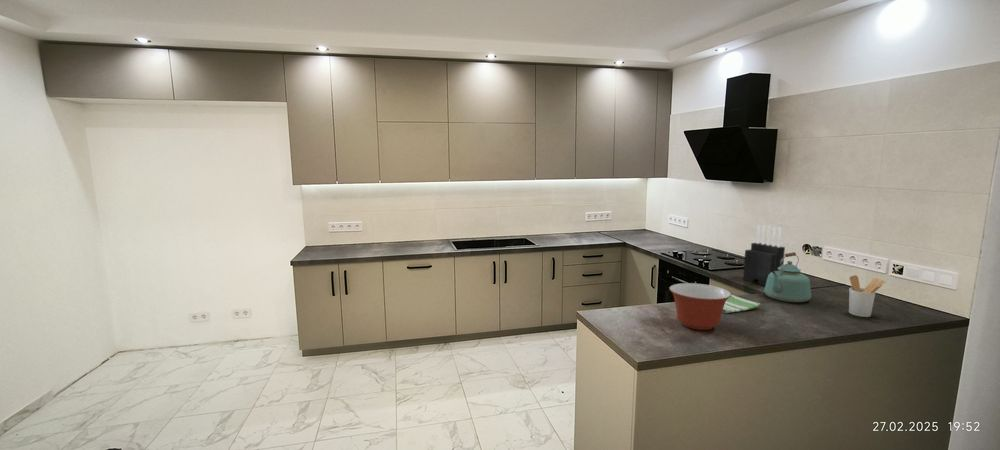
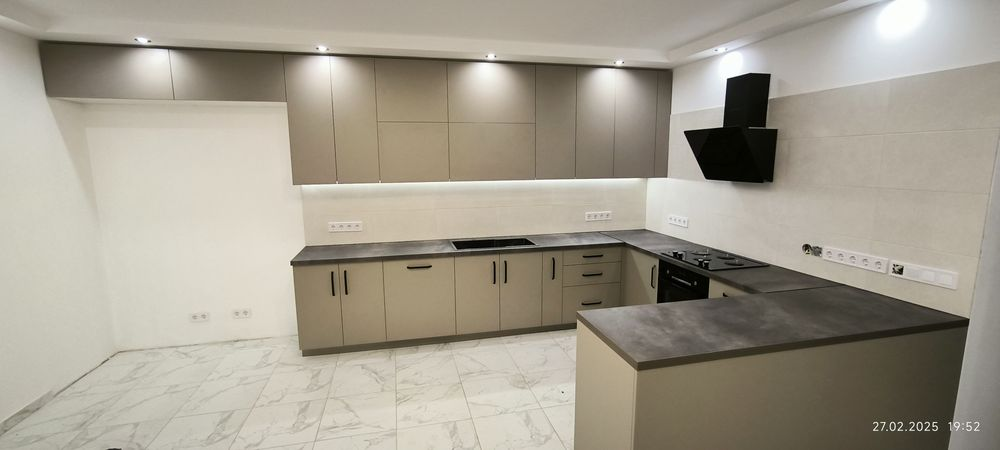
- knife block [742,224,786,287]
- utensil holder [848,274,886,318]
- kettle [763,251,812,303]
- mixing bowl [668,282,732,331]
- dish towel [722,294,761,314]
